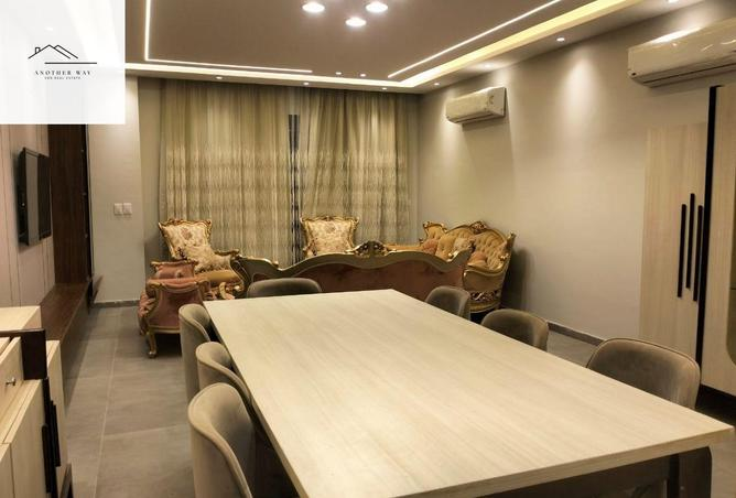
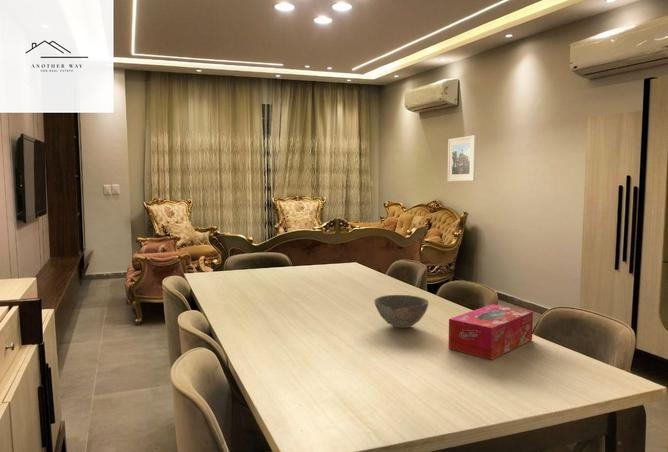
+ tissue box [447,303,534,361]
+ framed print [447,134,477,182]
+ bowl [373,294,430,329]
